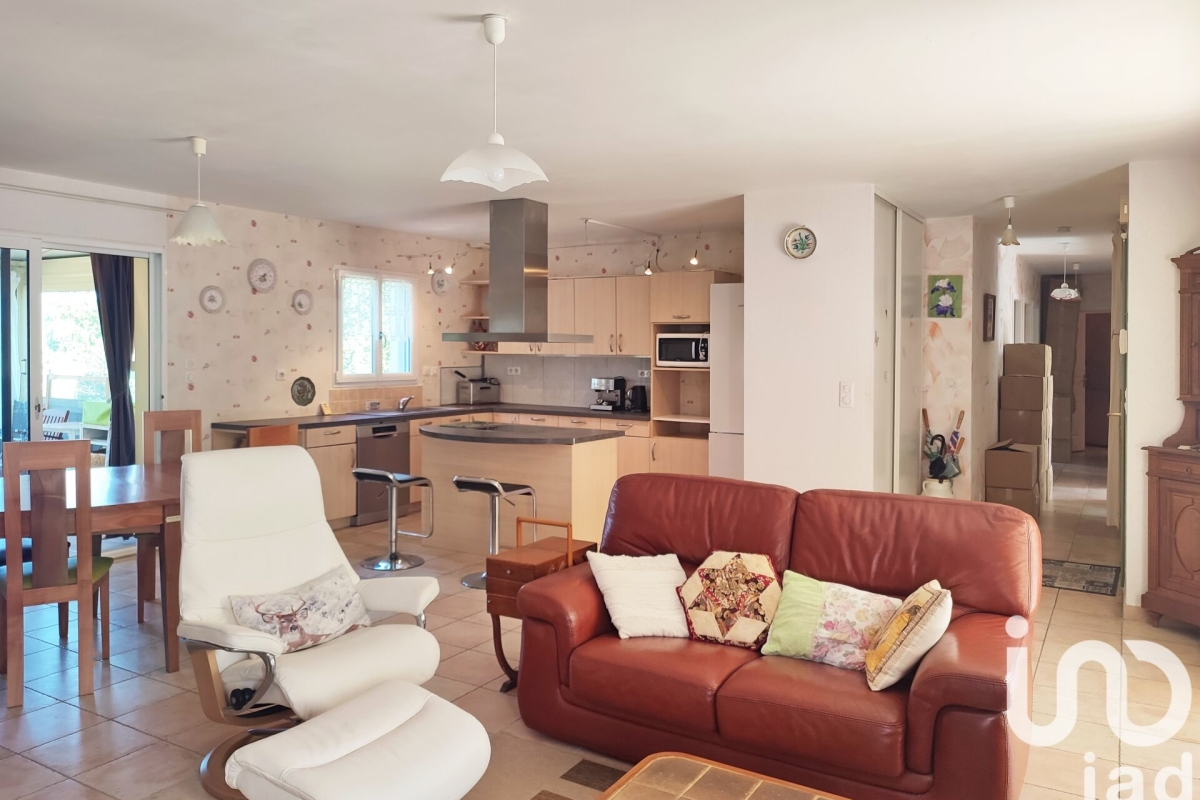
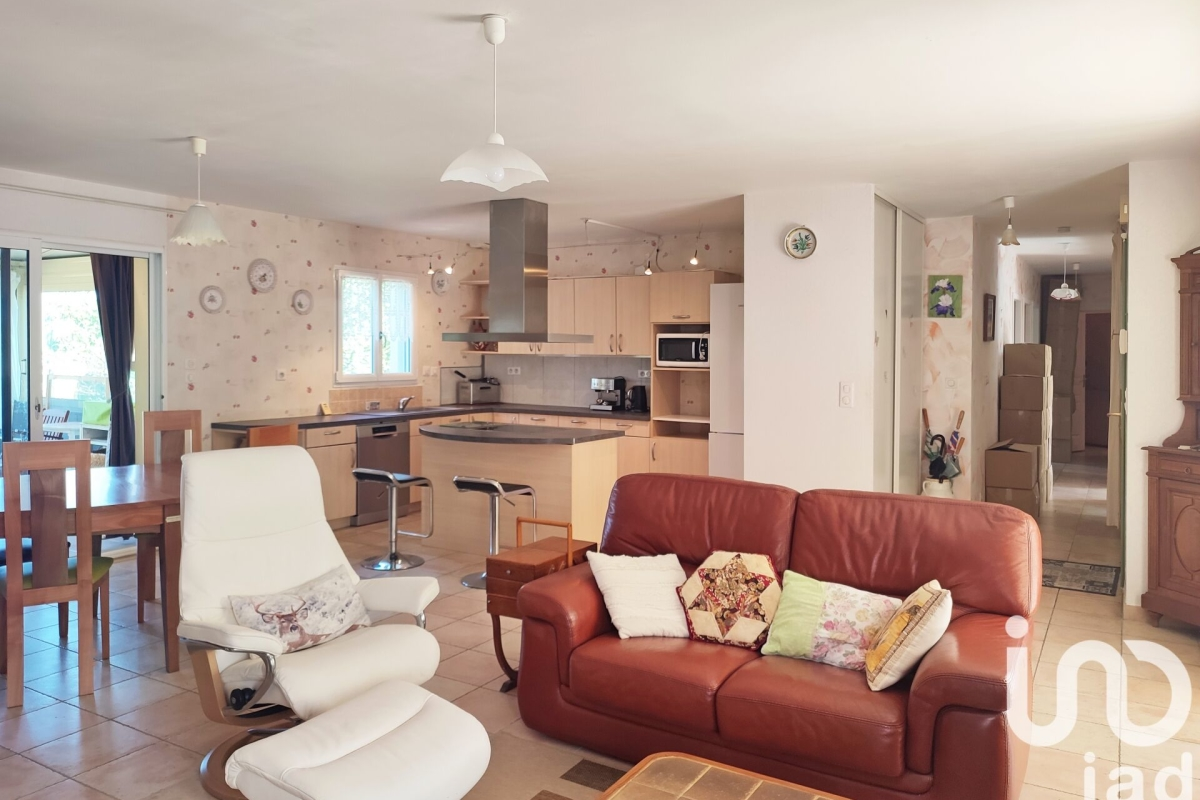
- decorative plate [290,375,317,407]
